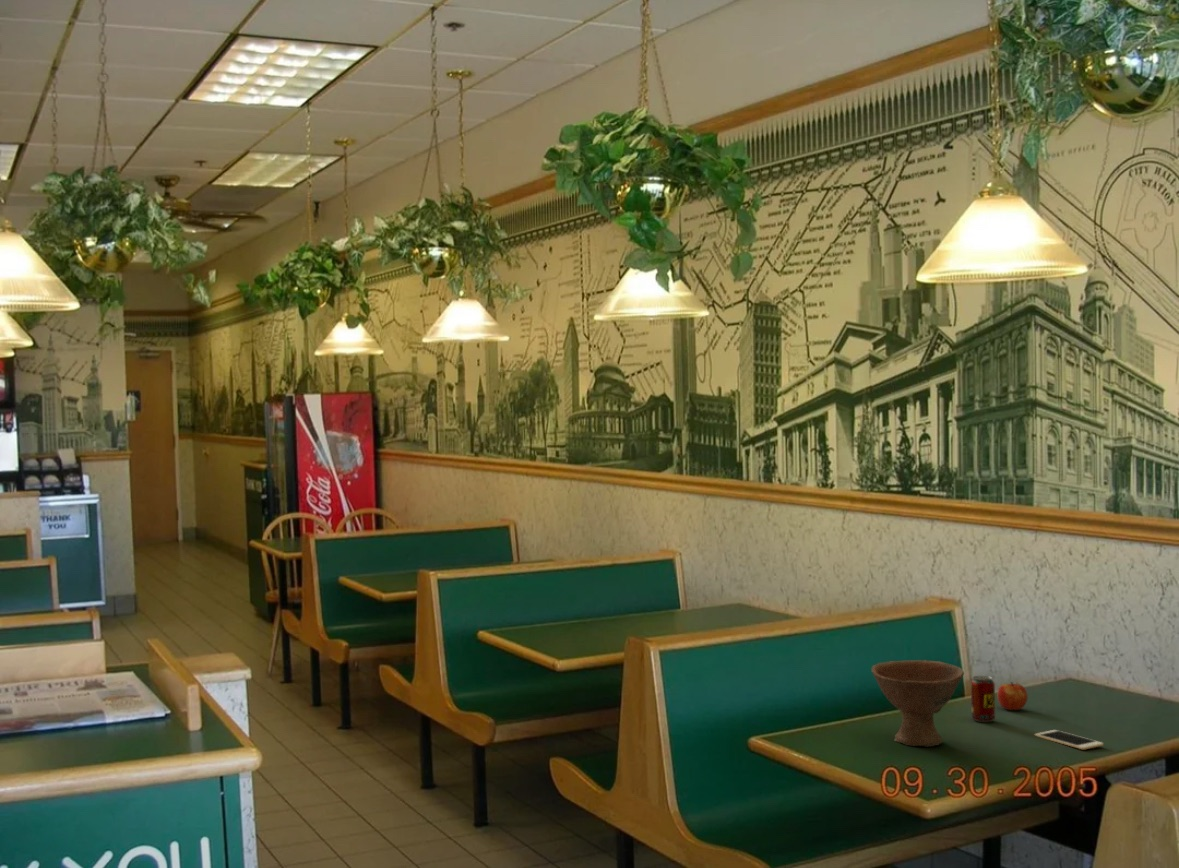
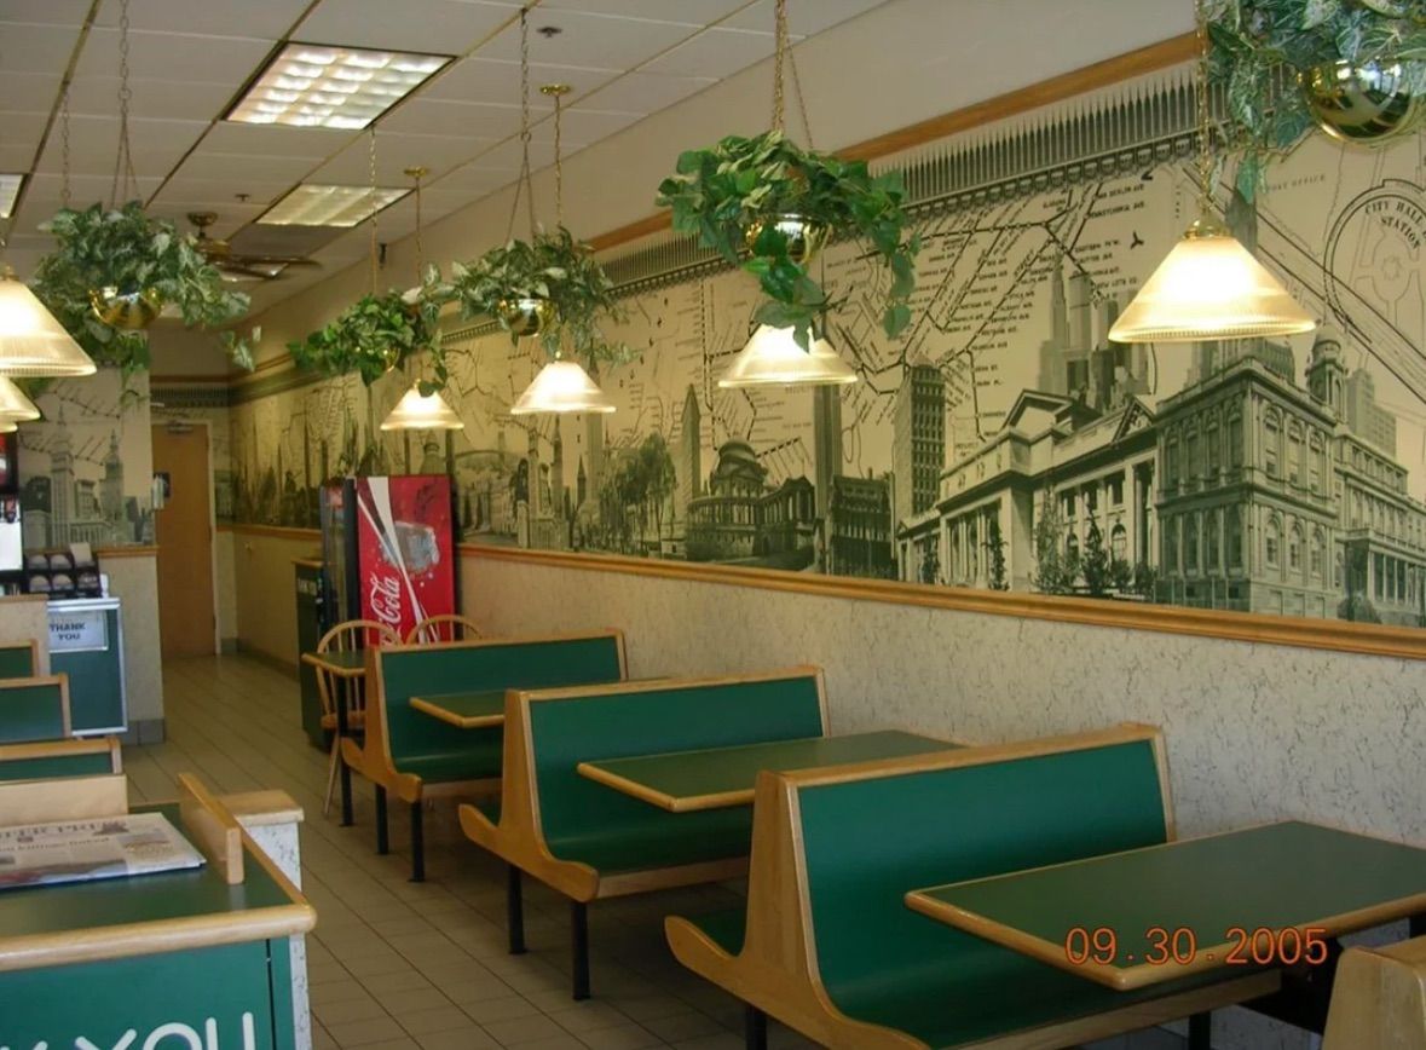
- cell phone [1034,729,1104,751]
- apple [996,681,1028,711]
- bowl [870,659,965,747]
- beverage can [970,675,996,723]
